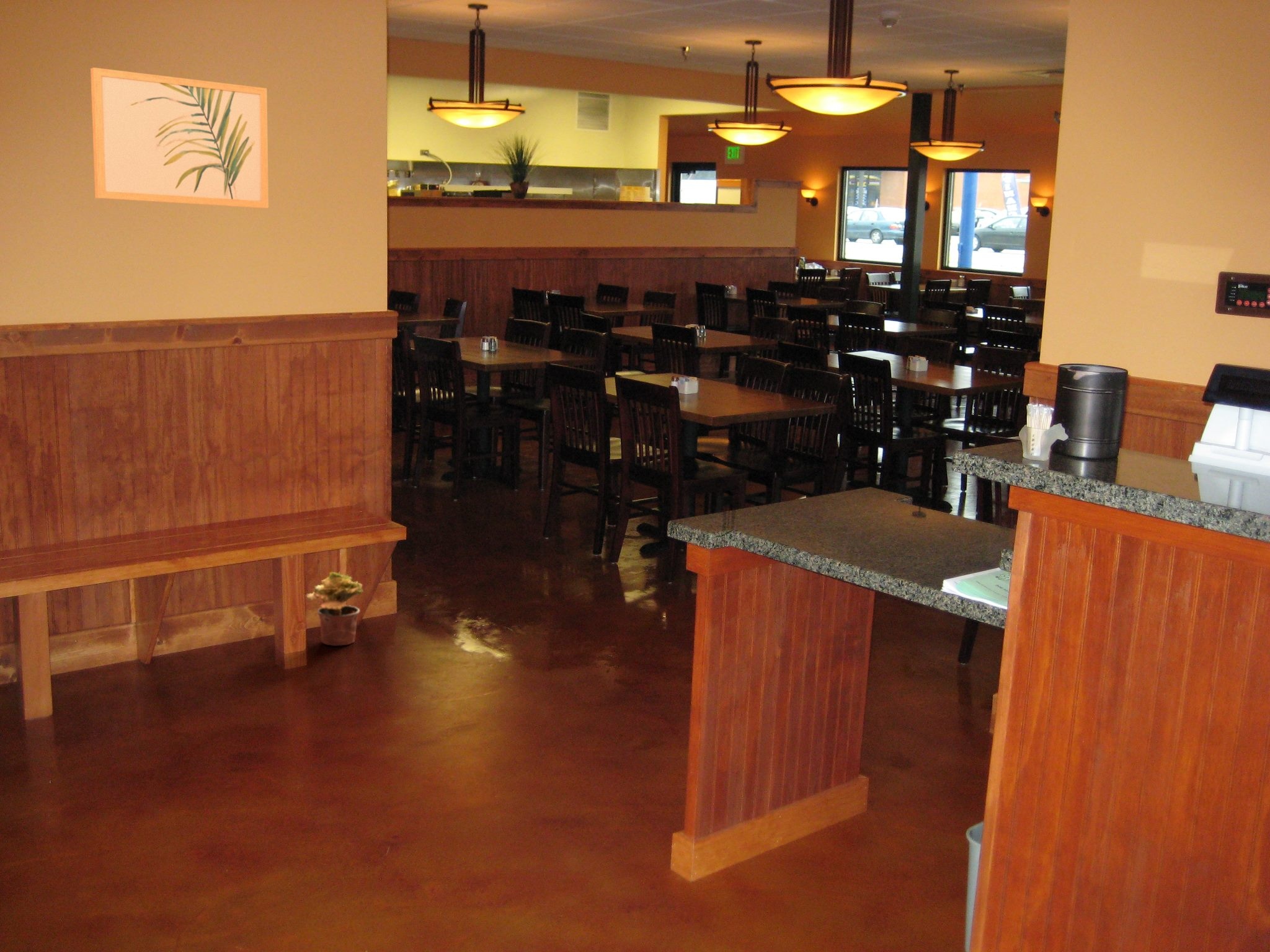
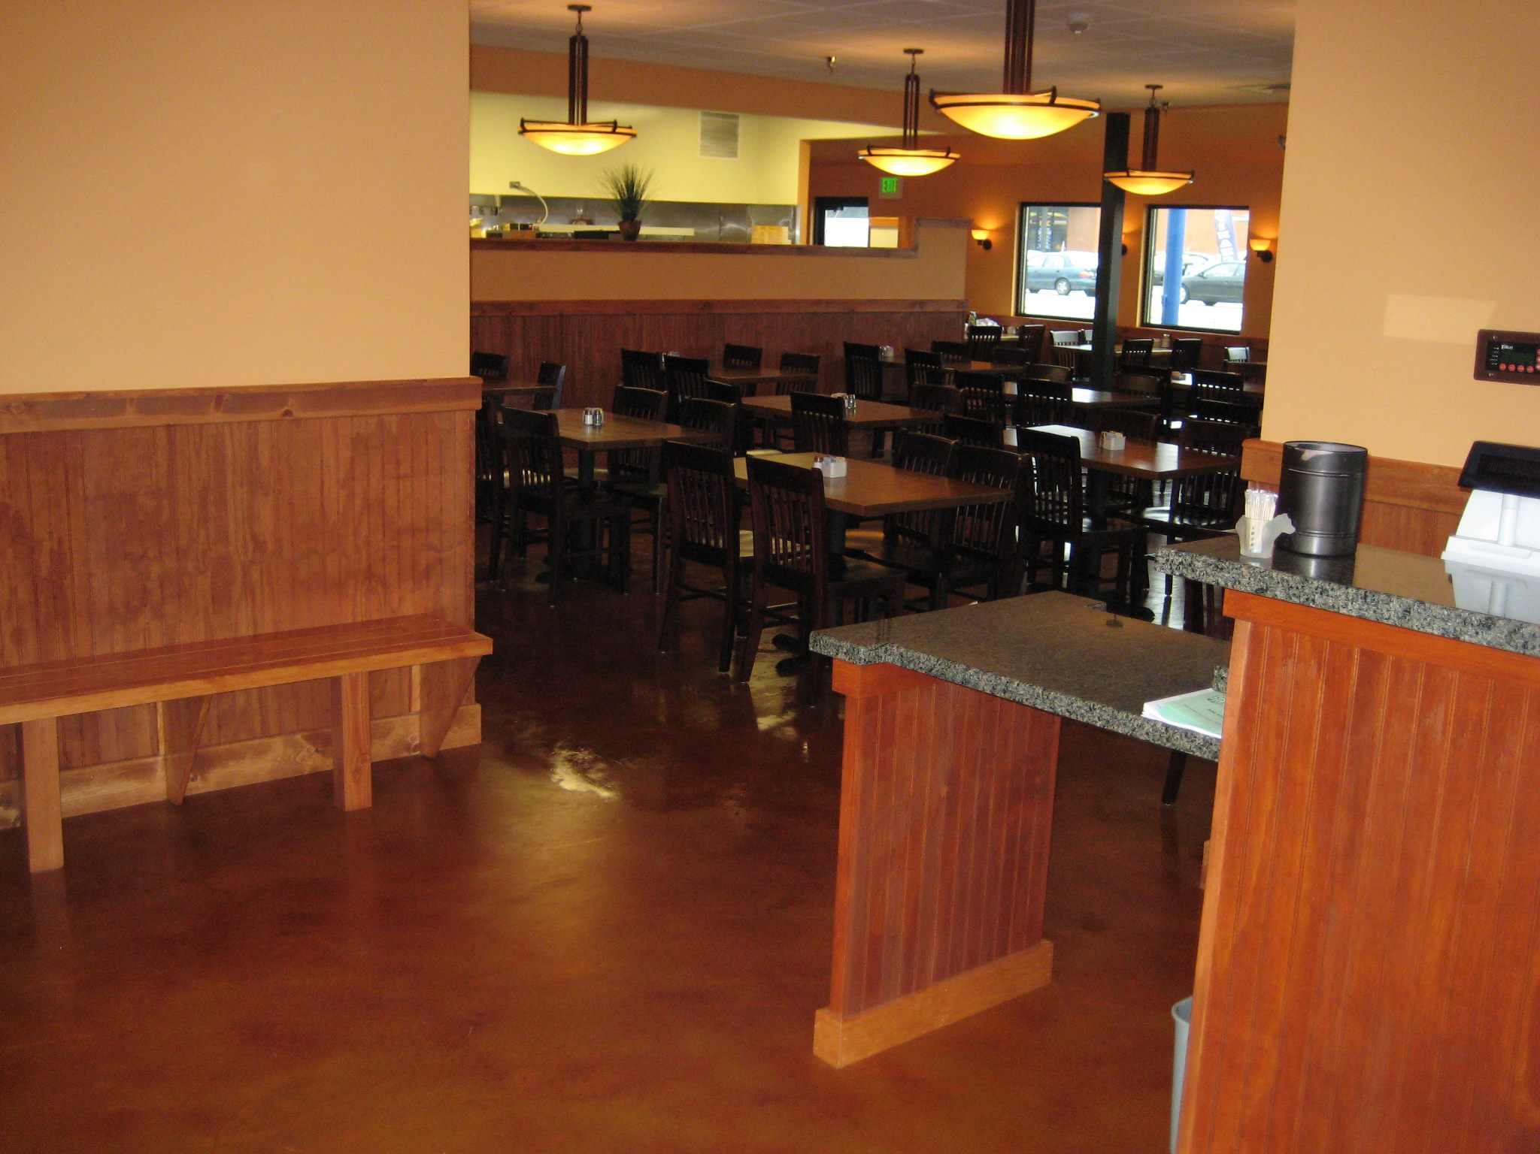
- wall art [90,67,269,209]
- potted plant [306,571,364,646]
